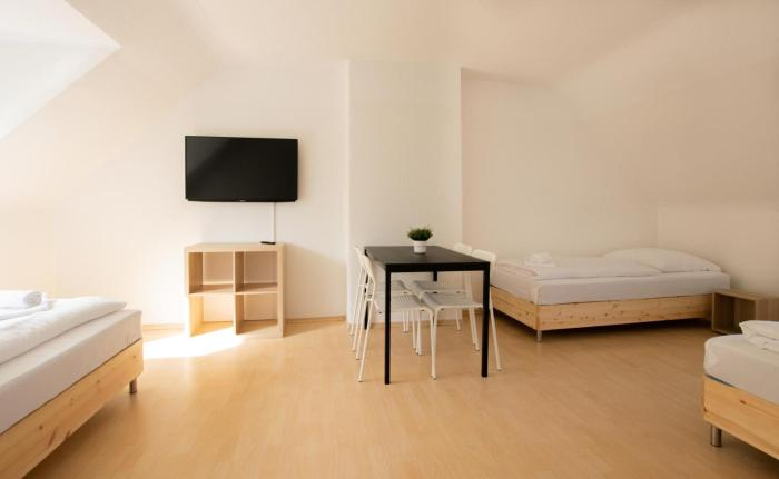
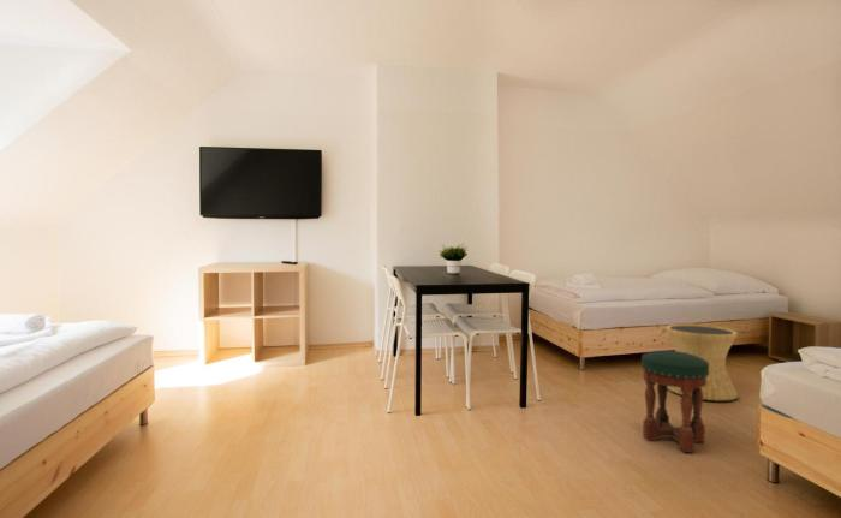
+ side table [664,323,739,401]
+ stool [640,350,709,453]
